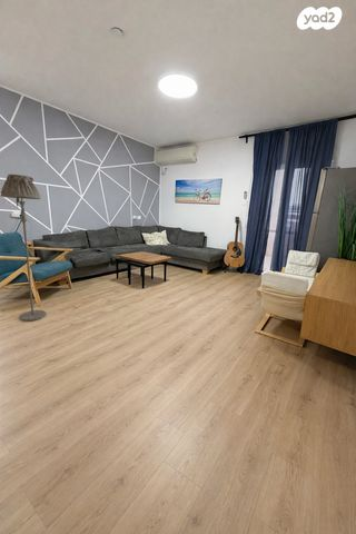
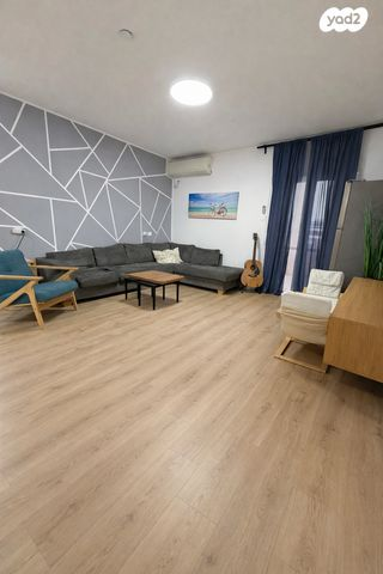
- floor lamp [0,174,47,323]
